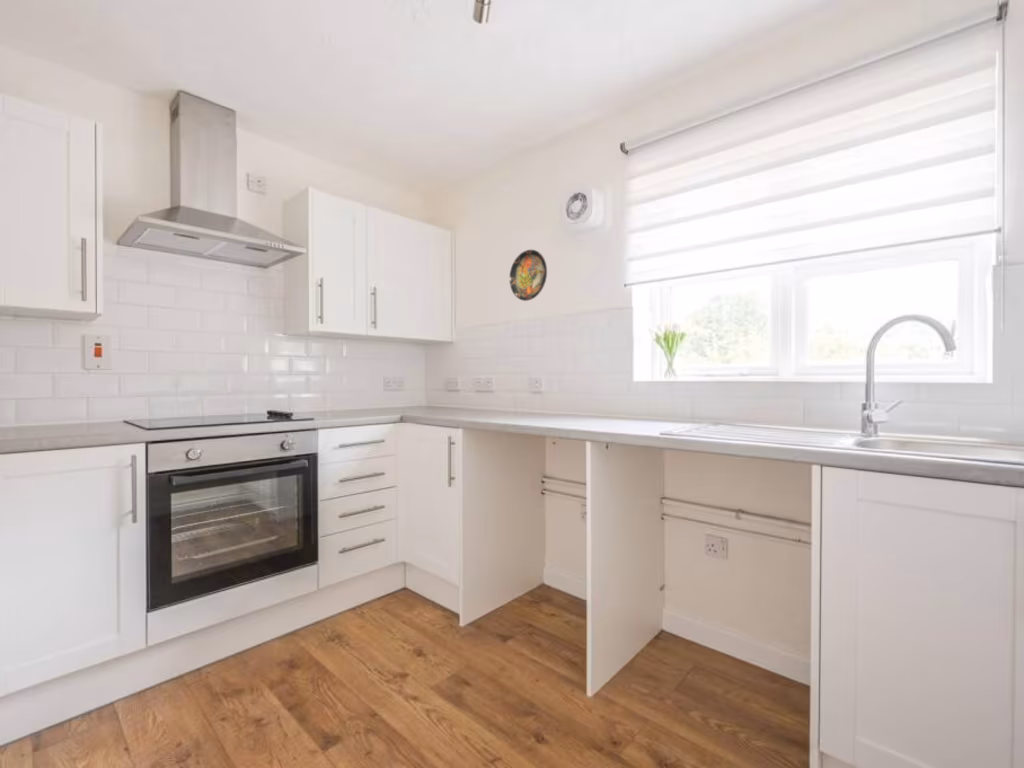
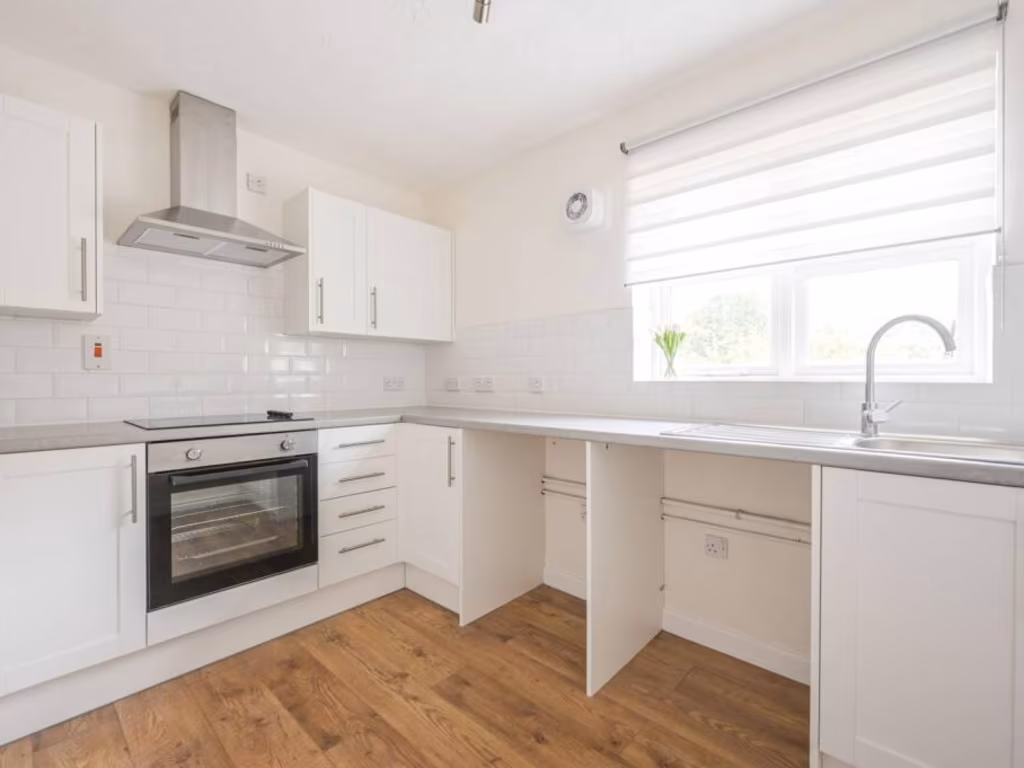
- decorative plate [508,249,548,302]
